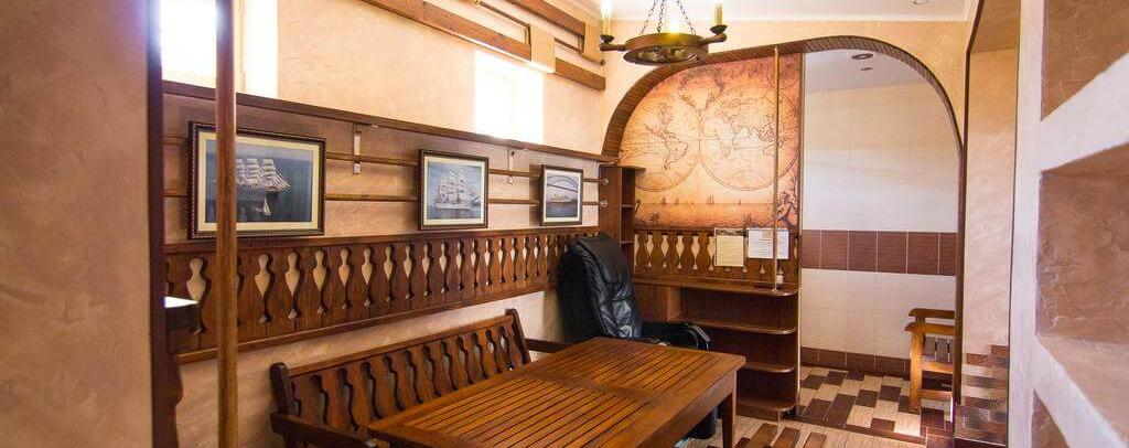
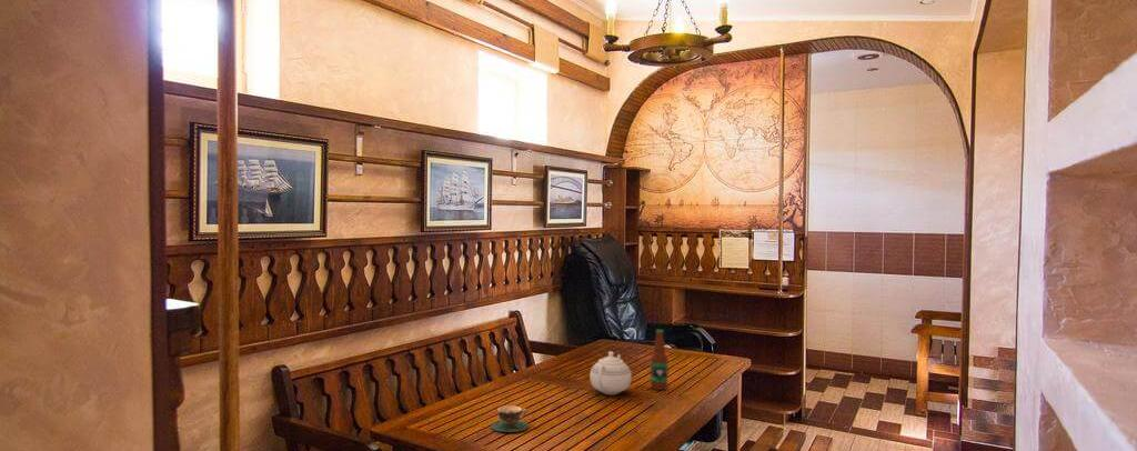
+ teacup [491,404,530,433]
+ bottle [650,329,670,391]
+ teapot [588,350,633,395]
